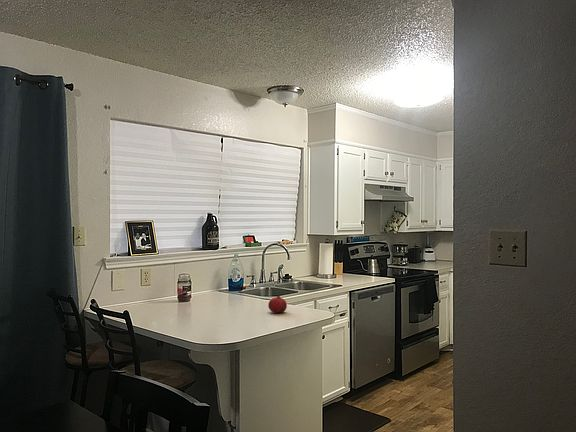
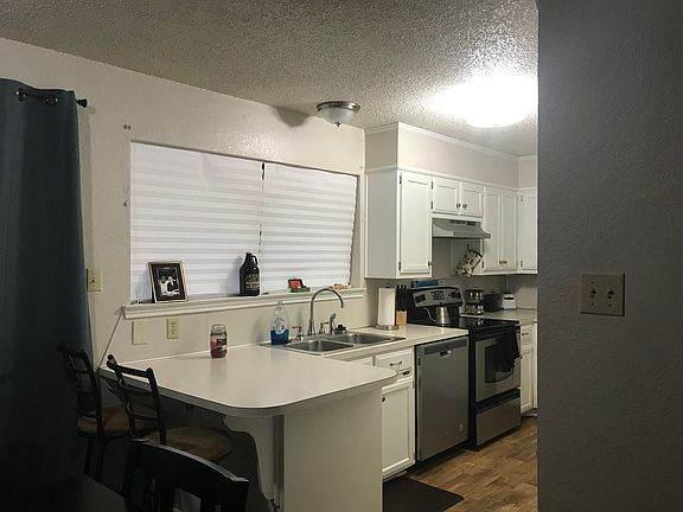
- fruit [267,295,288,314]
